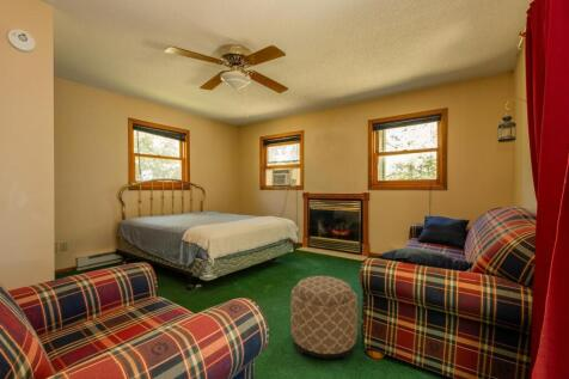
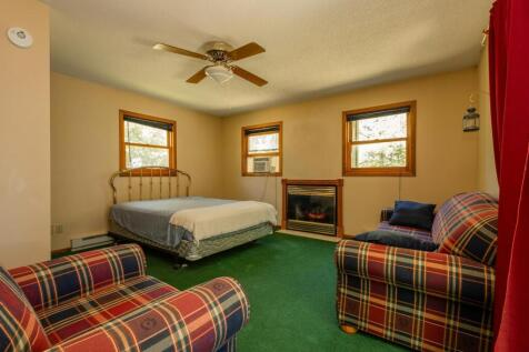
- ottoman [289,275,359,361]
